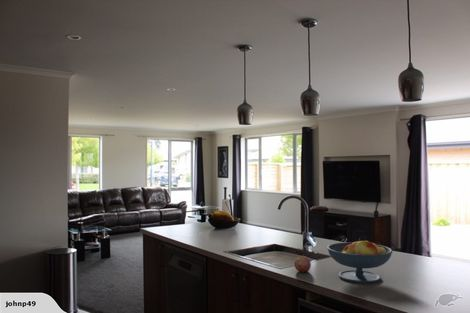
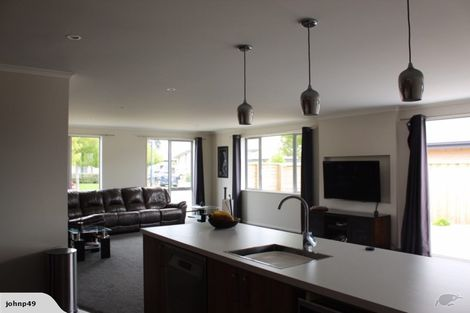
- fruit bowl [326,238,394,284]
- apple [293,255,312,273]
